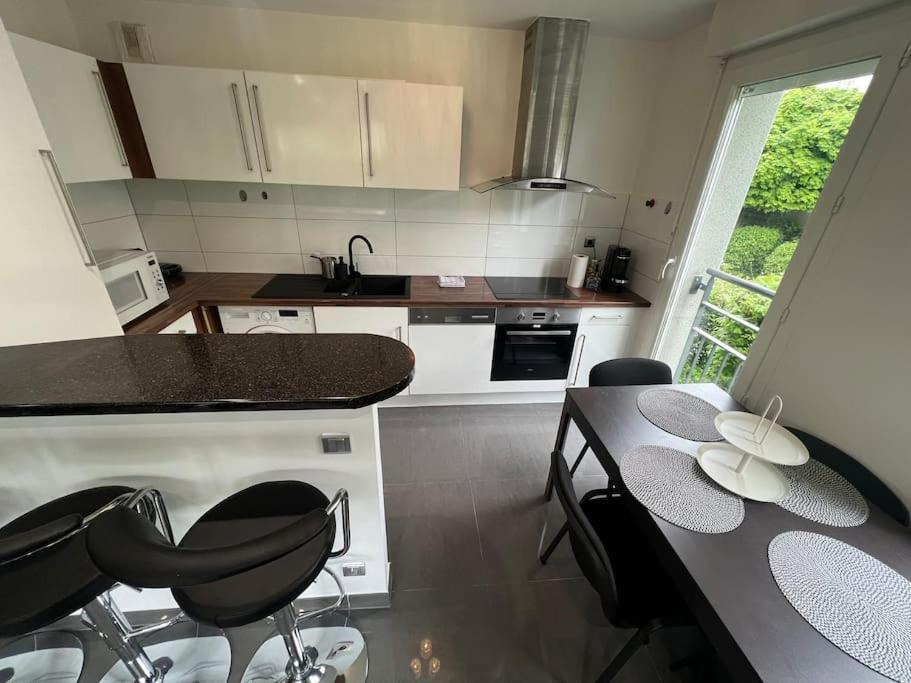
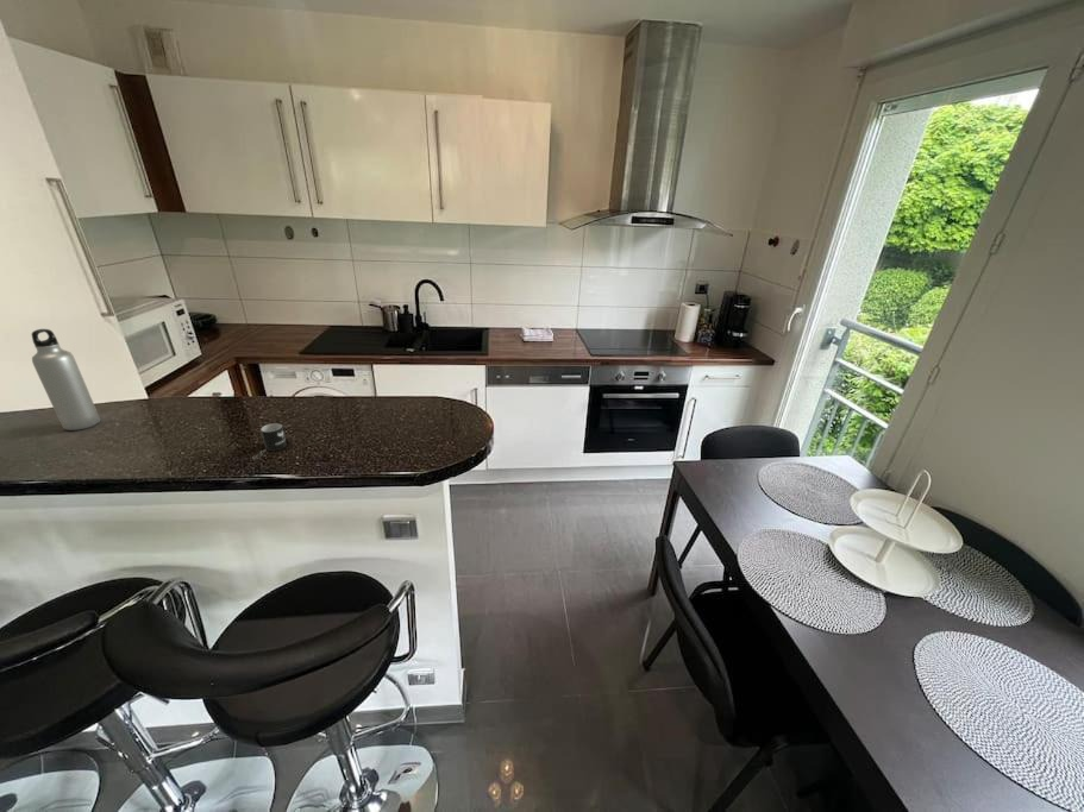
+ water bottle [31,328,101,432]
+ mug [251,422,287,461]
